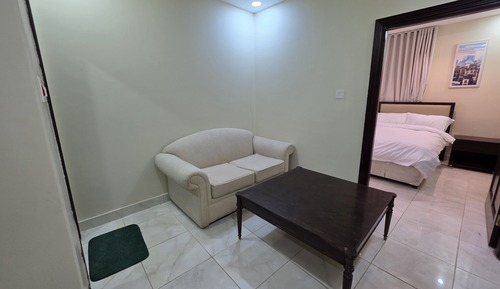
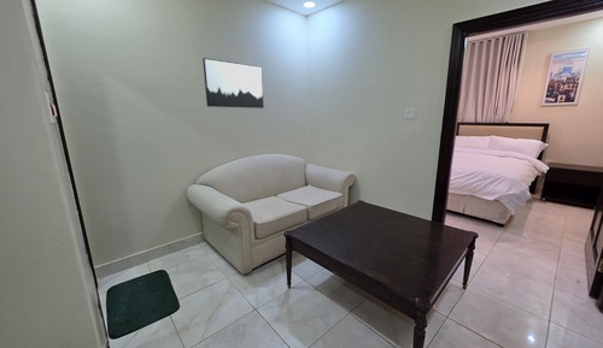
+ wall art [201,57,265,110]
